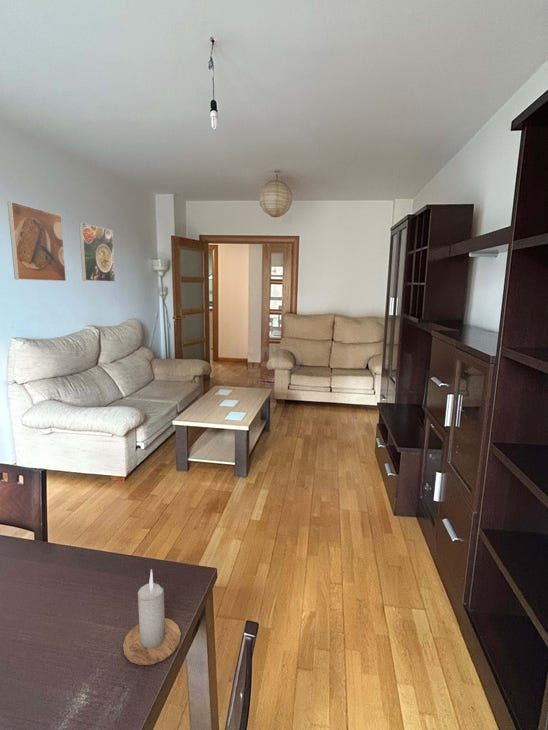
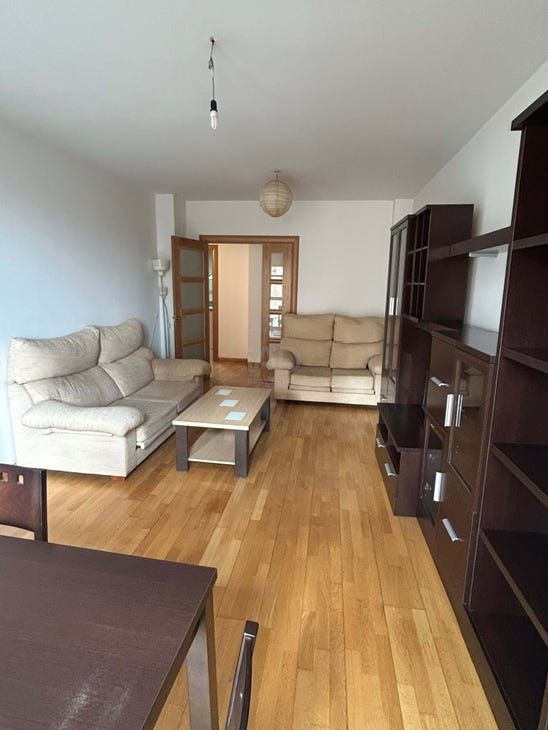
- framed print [7,201,67,282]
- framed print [78,221,116,283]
- candle [122,568,182,666]
